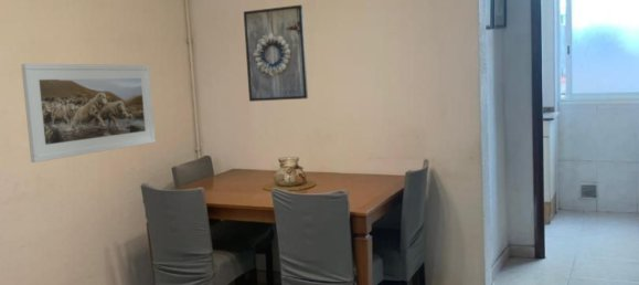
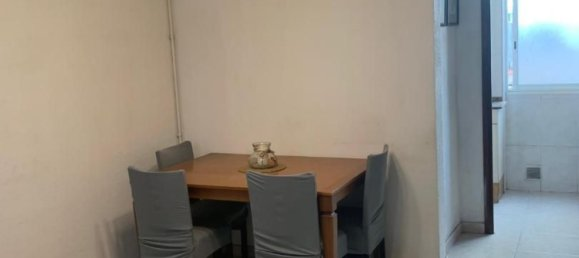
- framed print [243,3,309,103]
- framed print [20,63,157,163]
